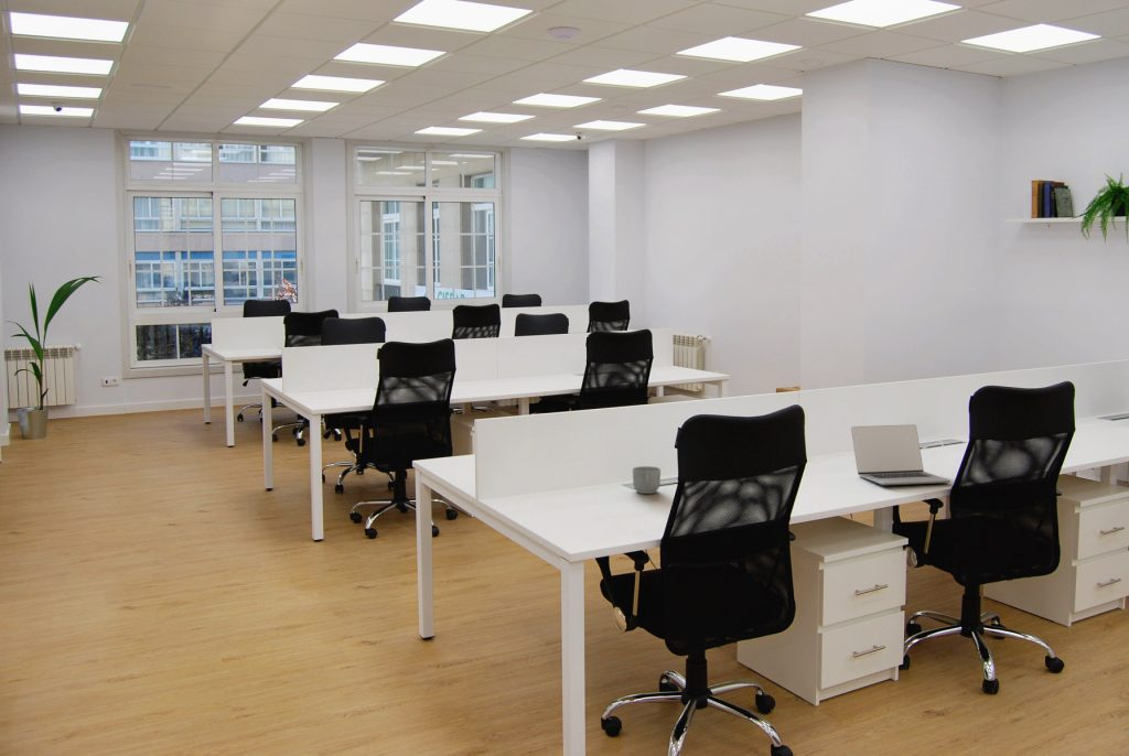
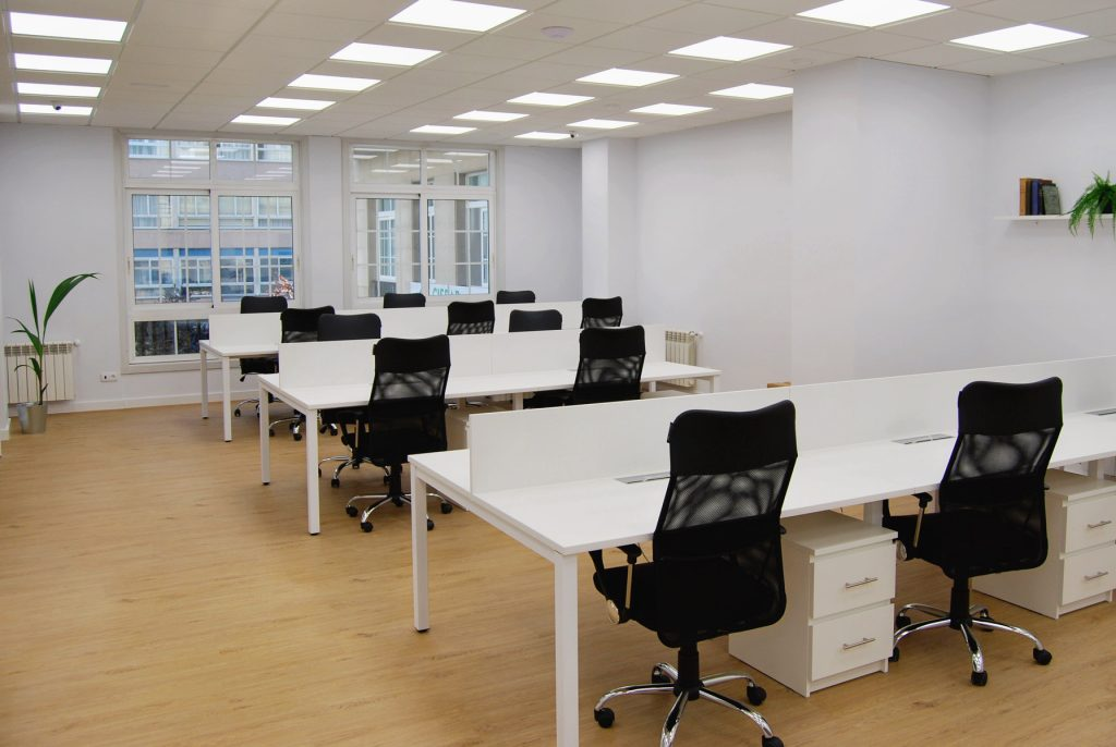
- mug [632,465,662,495]
- laptop [850,423,951,486]
